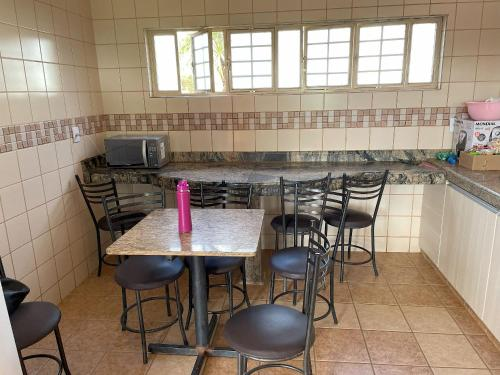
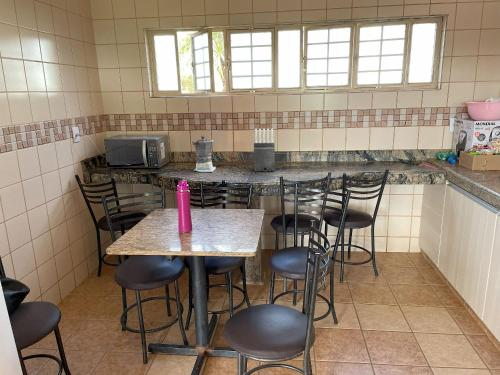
+ knife block [253,128,276,172]
+ coffee maker [191,134,216,173]
